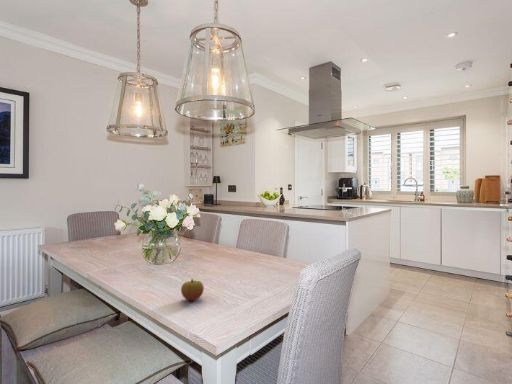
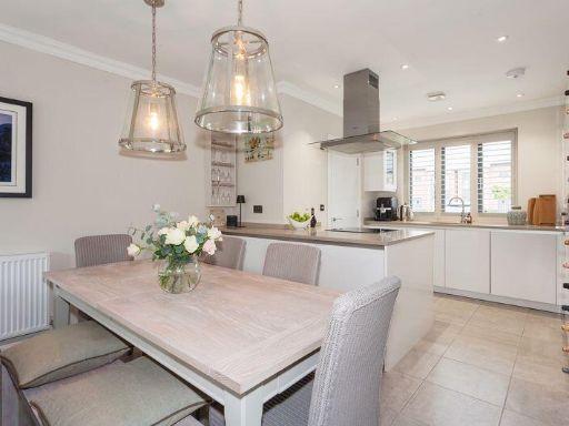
- apple [180,278,205,301]
